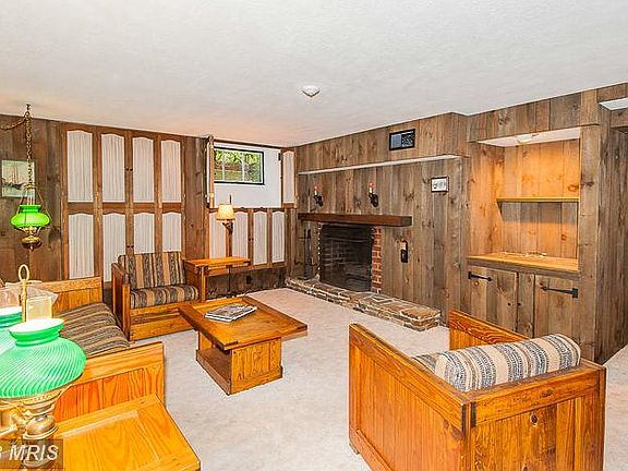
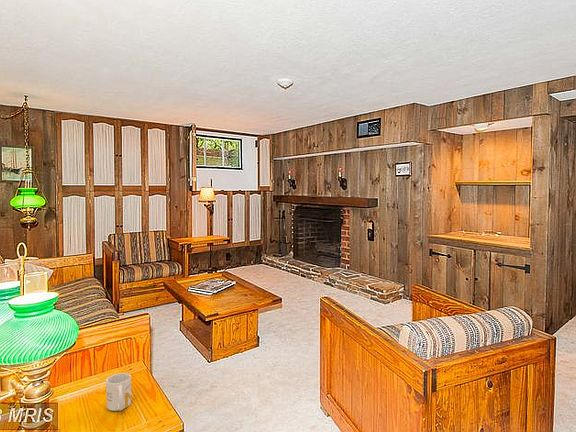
+ mug [105,372,132,412]
